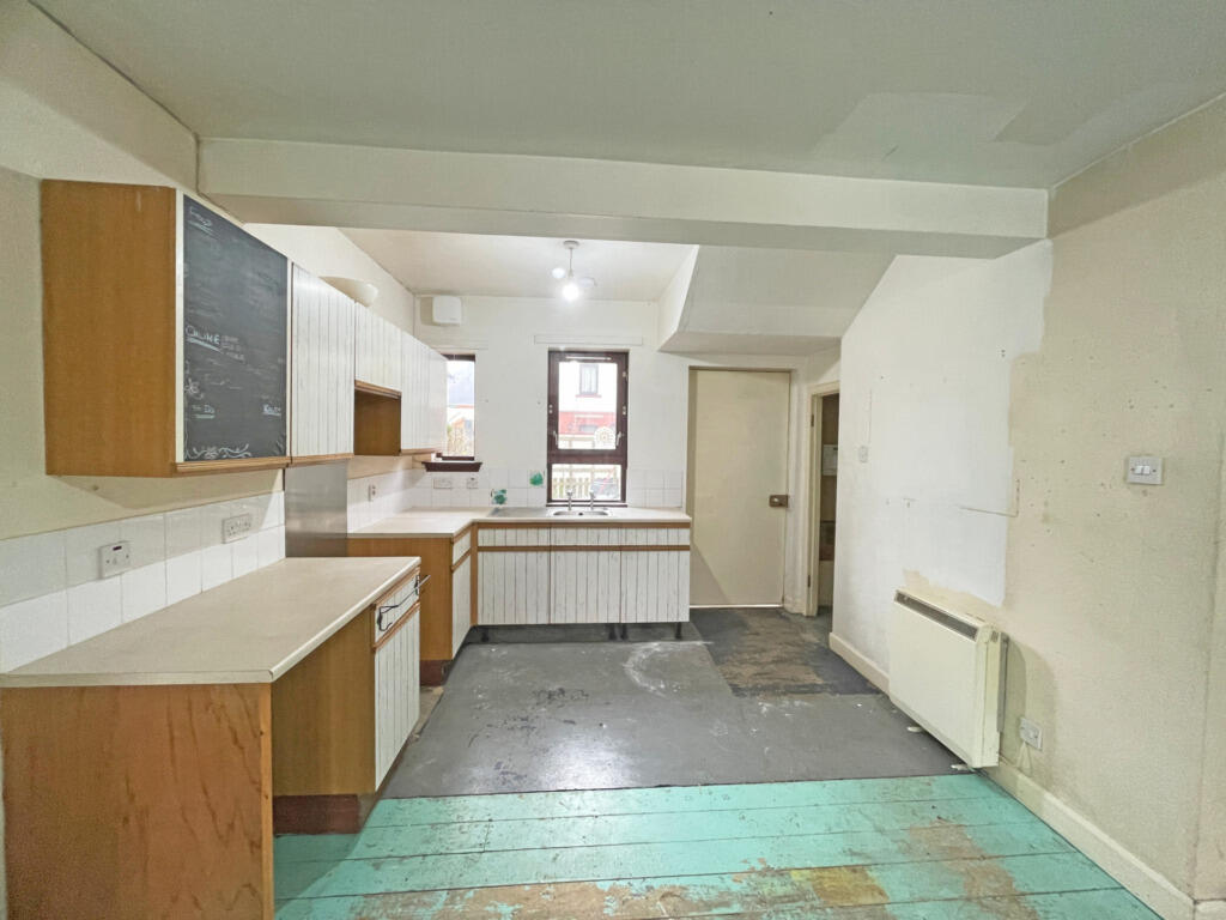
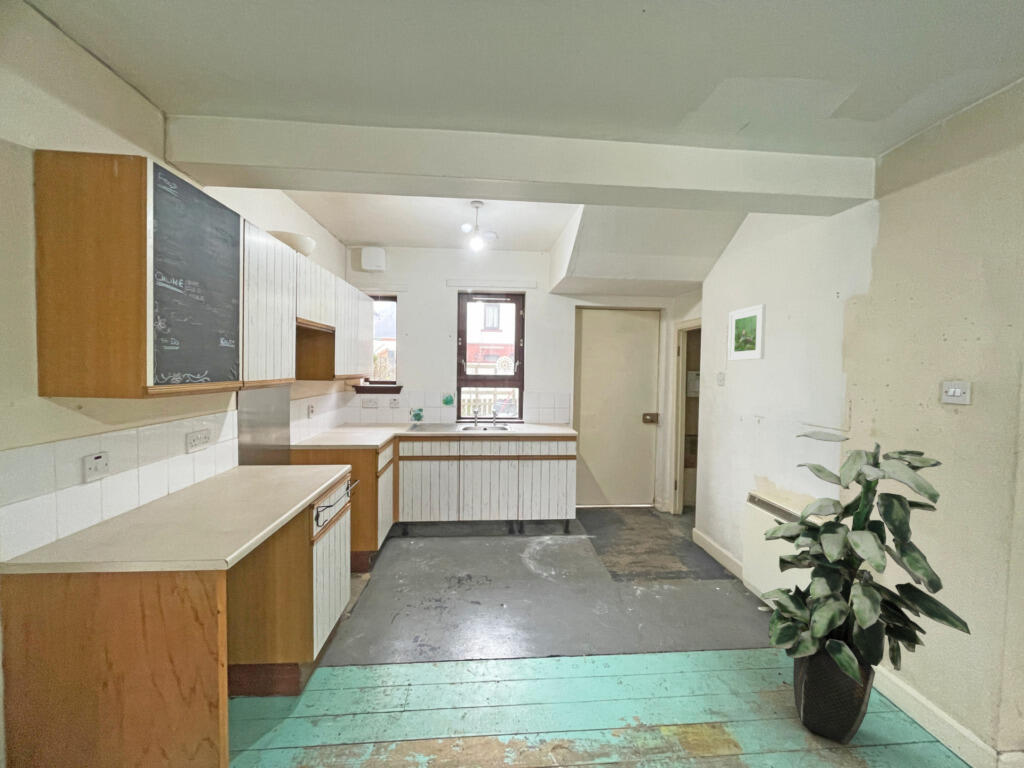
+ indoor plant [759,430,972,746]
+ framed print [727,303,767,362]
